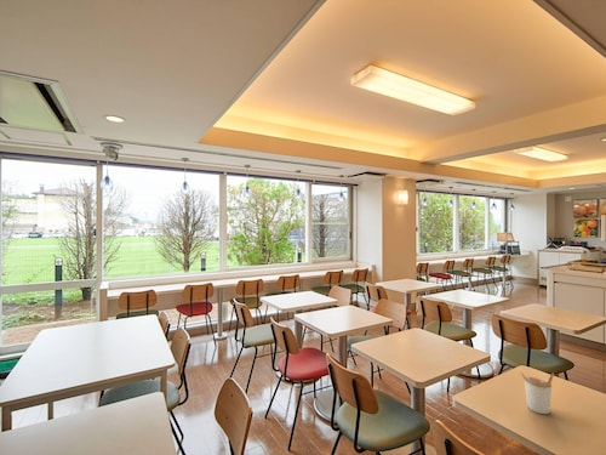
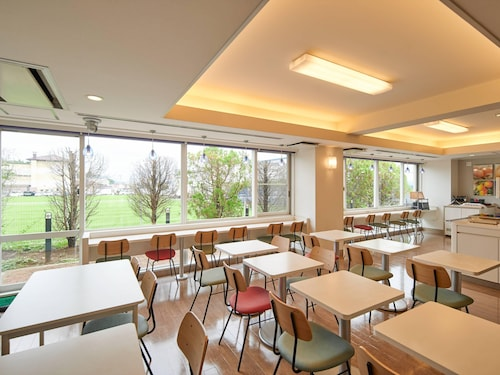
- utensil holder [520,371,555,415]
